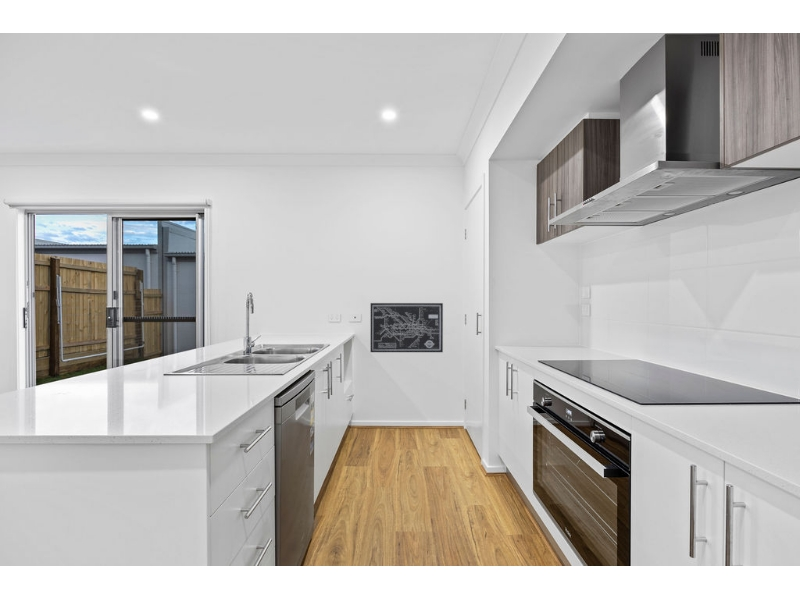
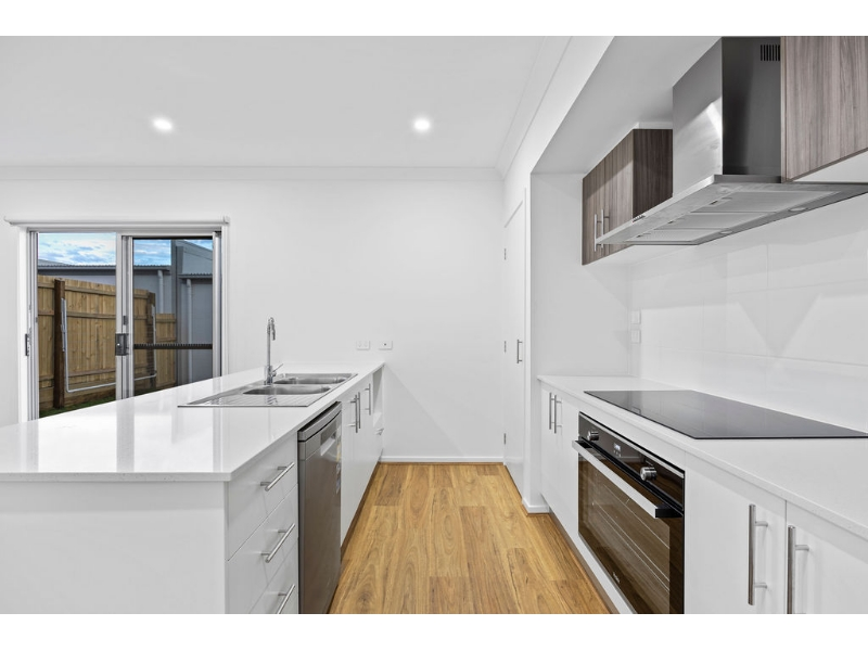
- wall art [369,302,444,353]
